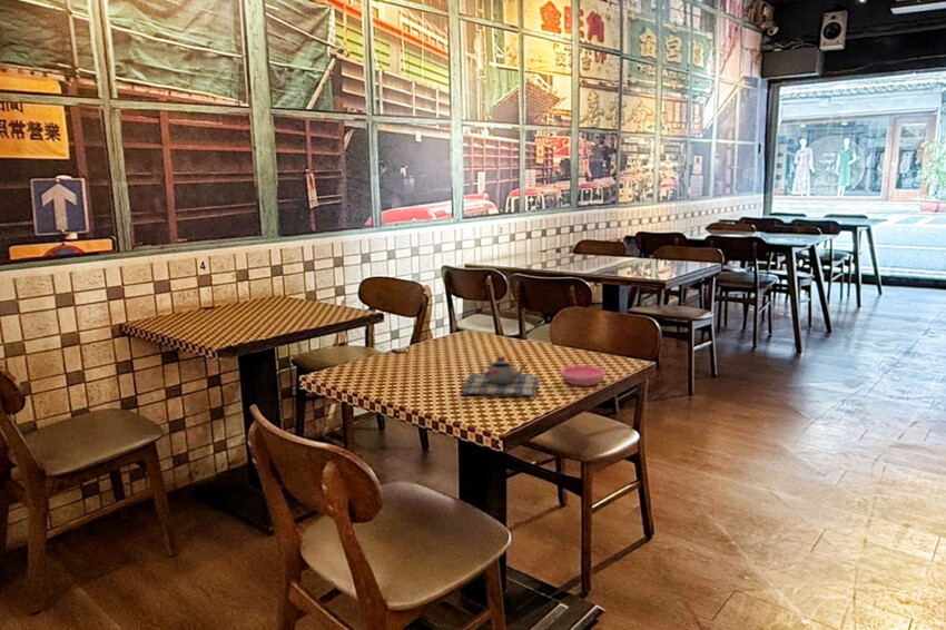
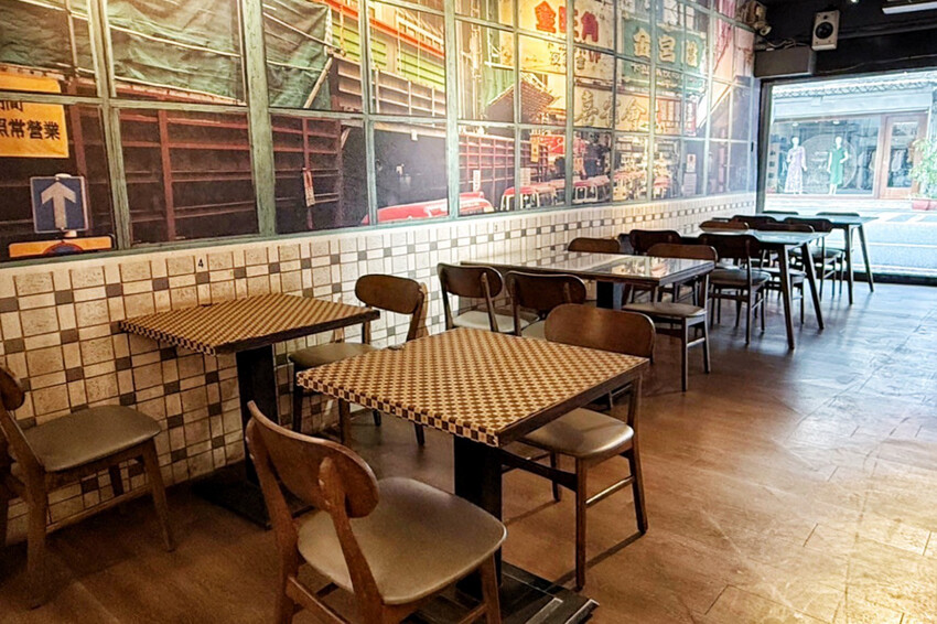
- saucer [560,364,607,386]
- teapot [460,355,540,398]
